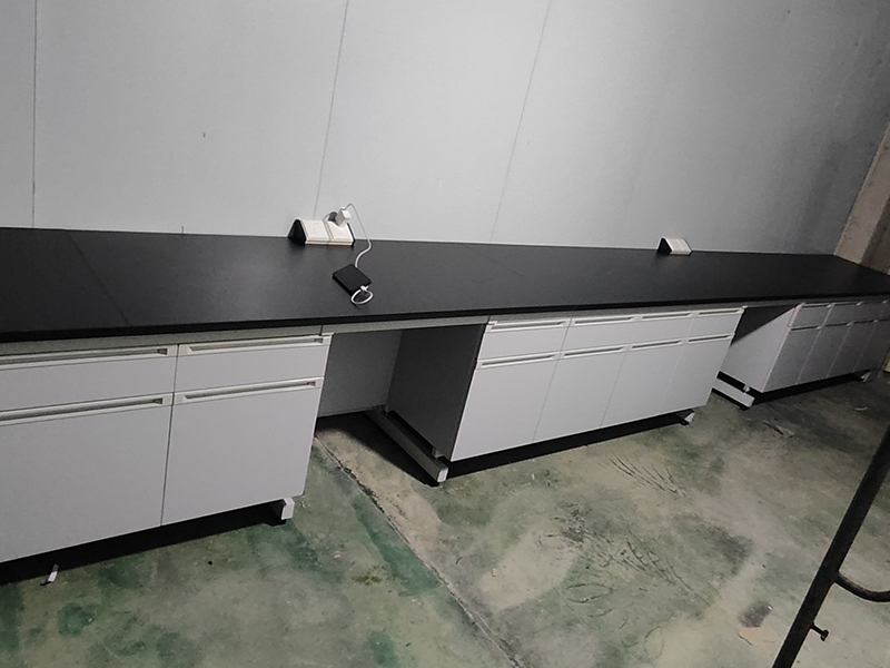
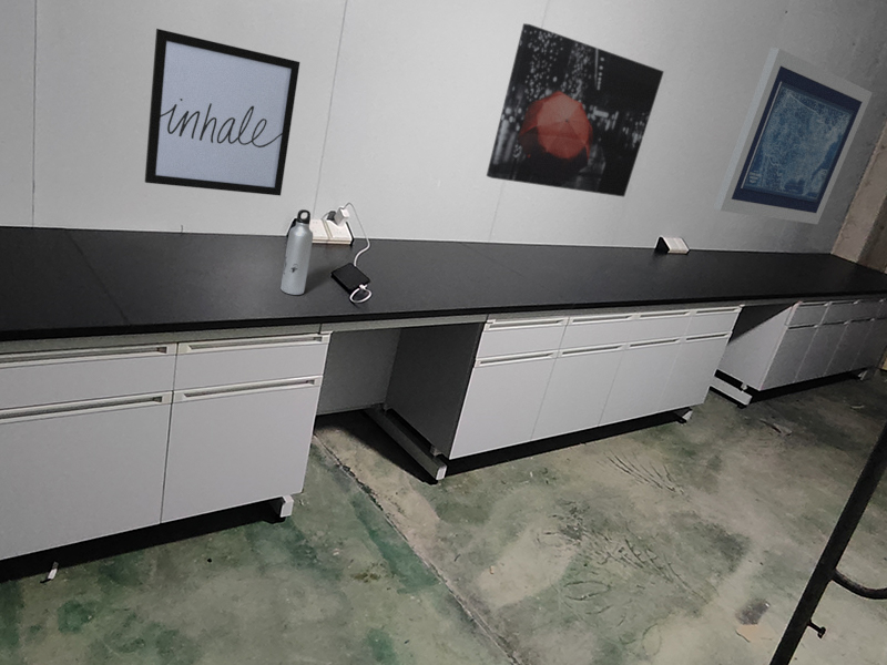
+ wall art [144,28,300,197]
+ water bottle [279,208,314,296]
+ wall art [486,22,665,198]
+ wall art [712,47,874,225]
